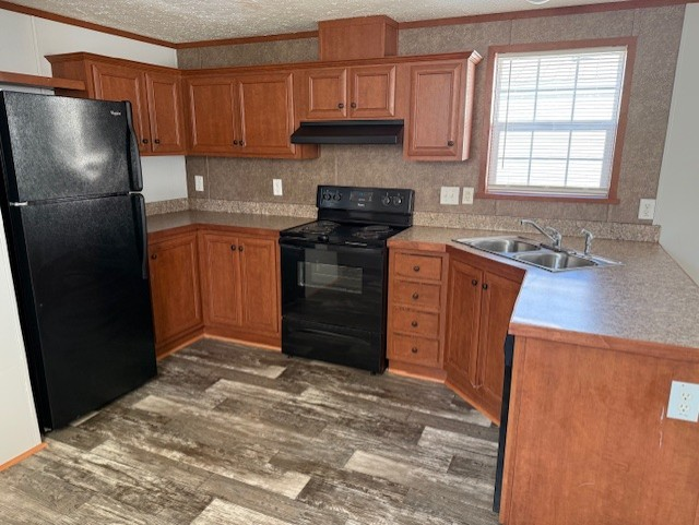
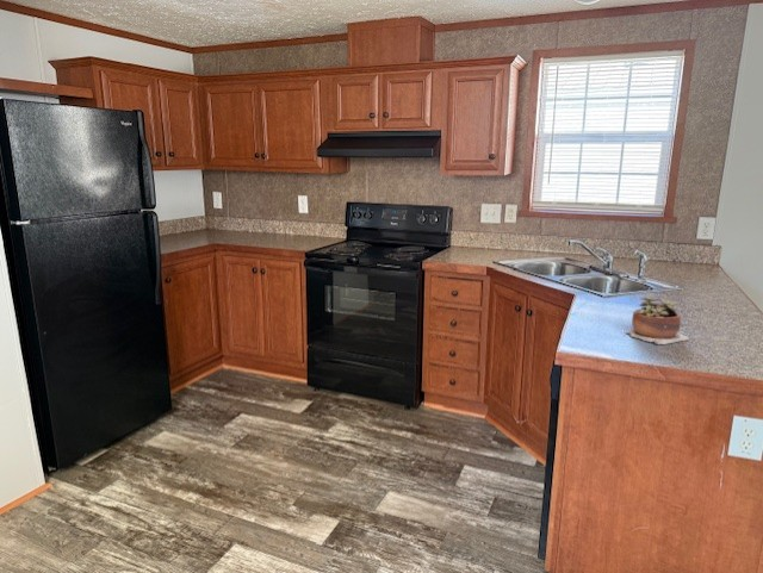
+ succulent plant [625,293,690,345]
